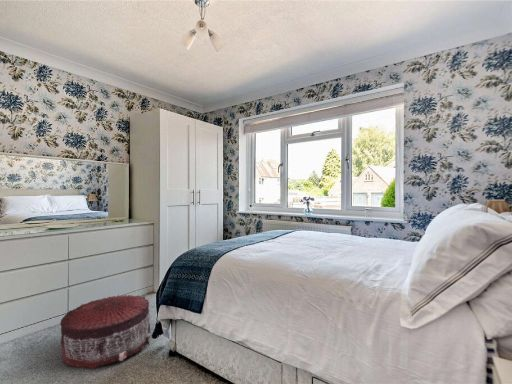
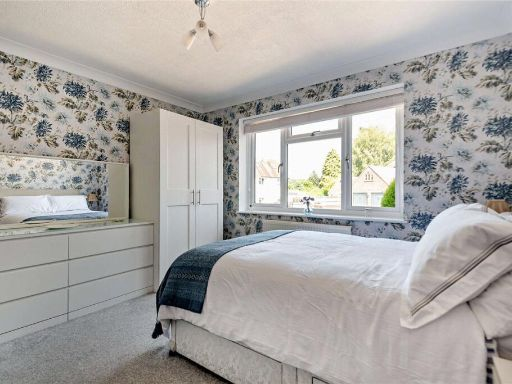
- pouf [59,294,152,370]
